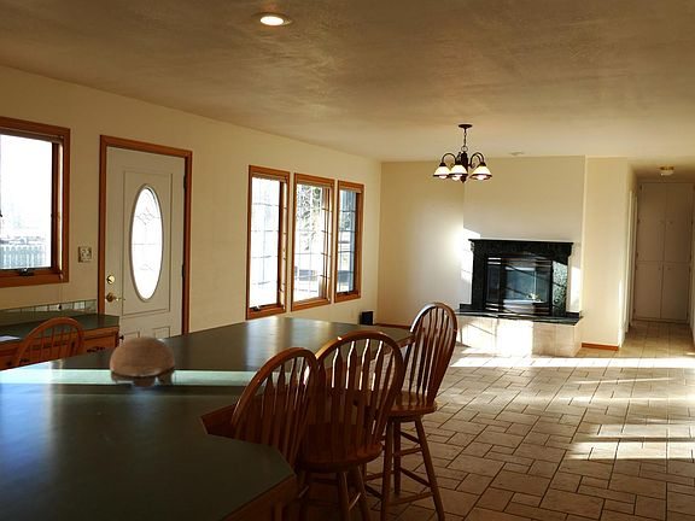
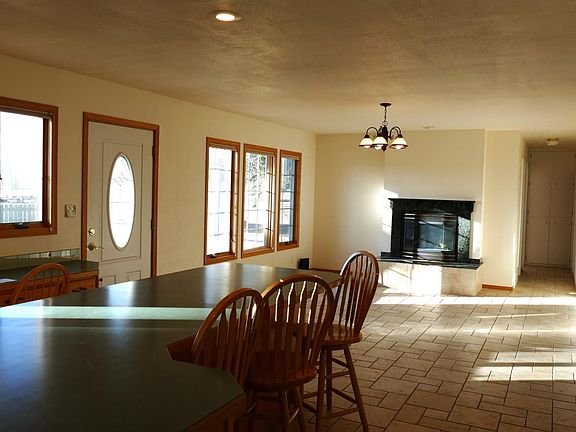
- decorative bowl [109,335,177,391]
